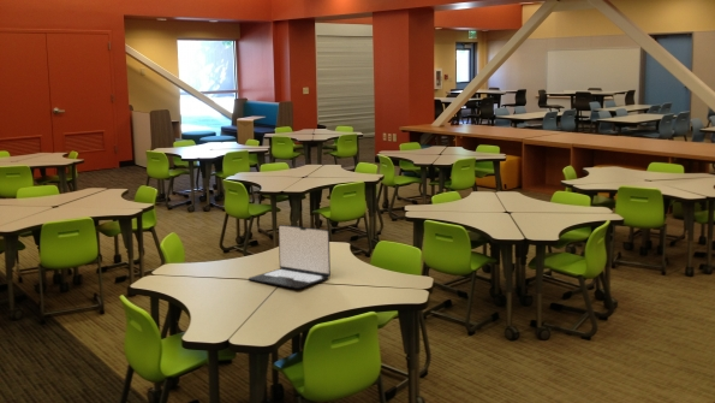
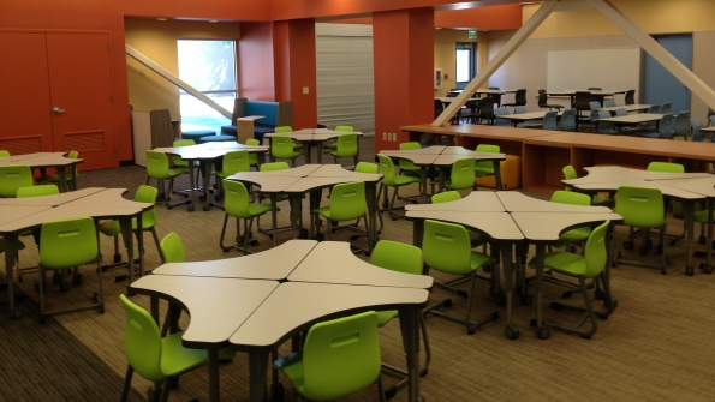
- laptop [248,224,332,290]
